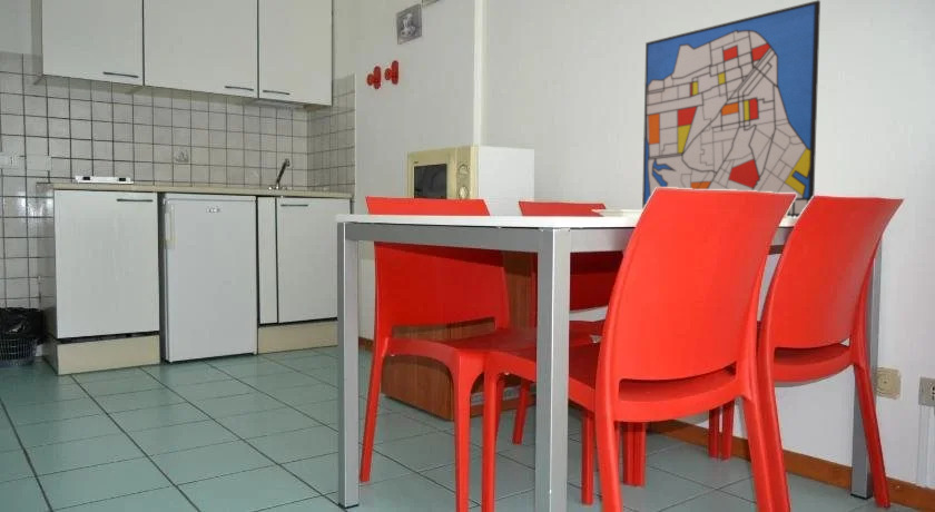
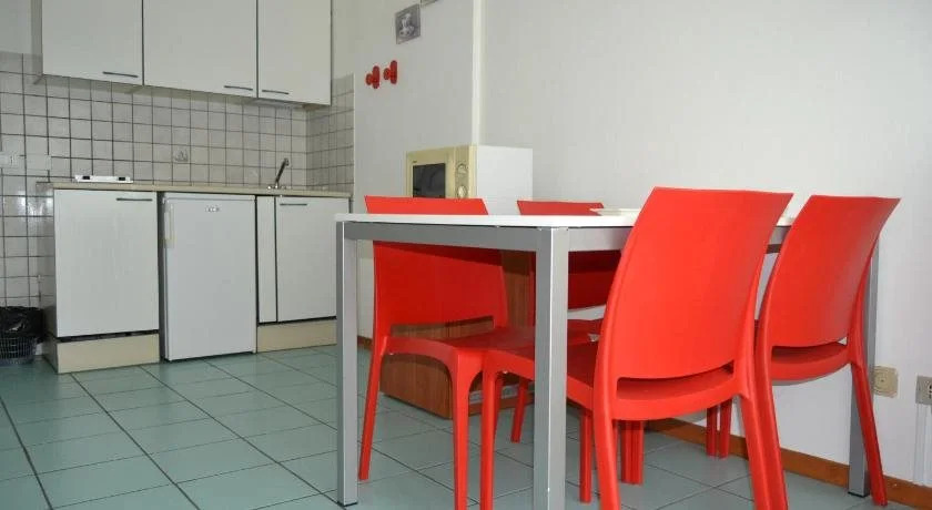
- wall art [641,0,821,218]
